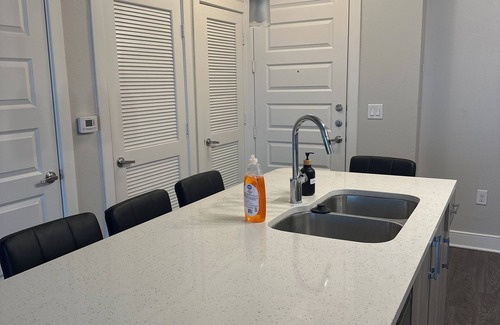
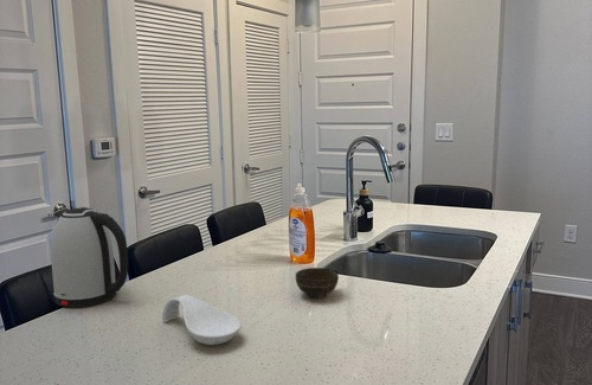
+ spoon rest [161,294,243,346]
+ kettle [50,206,129,308]
+ cup [295,267,340,300]
